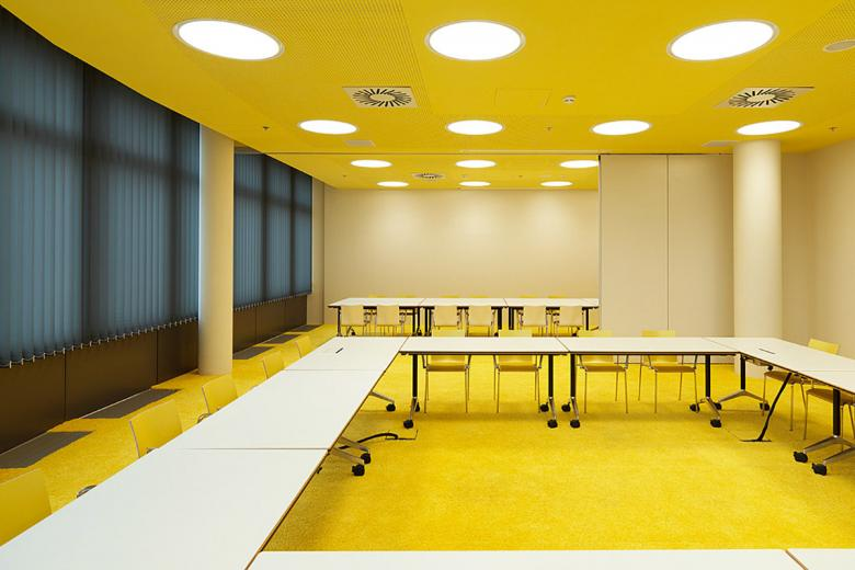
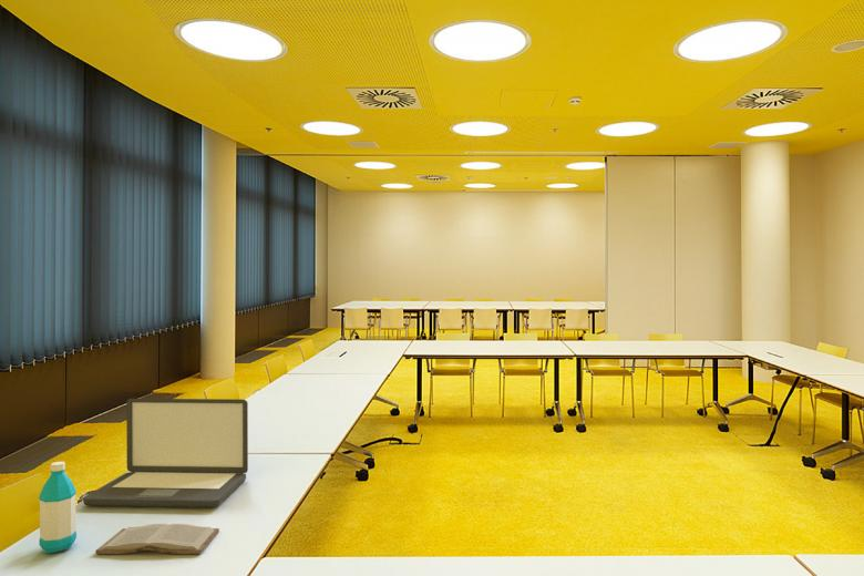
+ water bottle [38,461,78,555]
+ book [95,523,220,555]
+ laptop [82,398,249,508]
